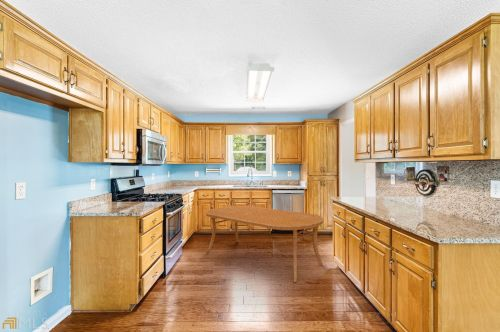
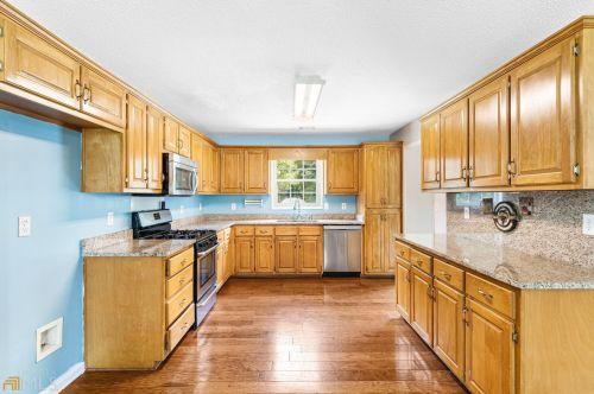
- dining table [205,205,324,283]
